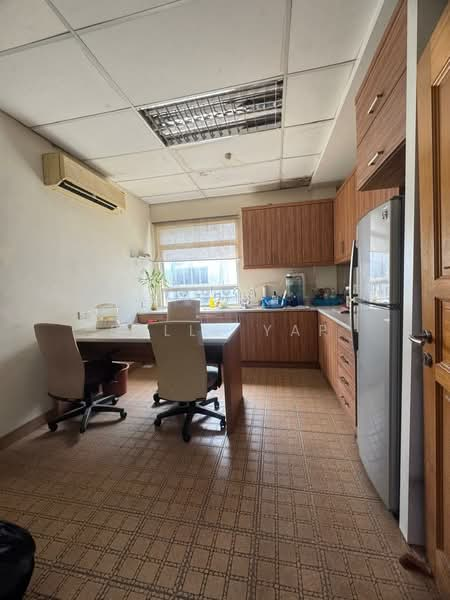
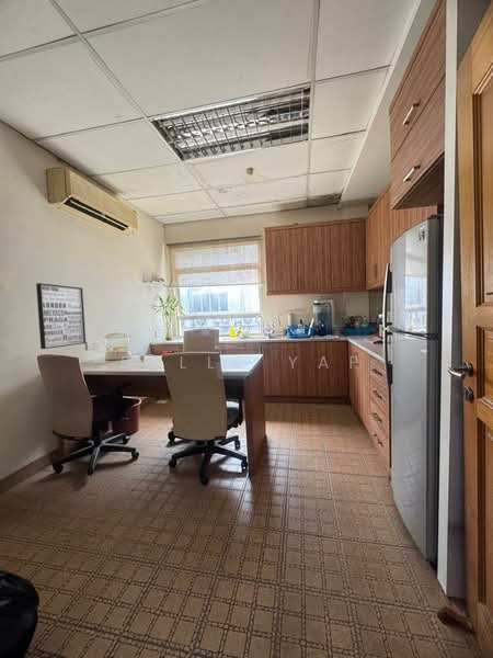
+ wall art [35,282,87,350]
